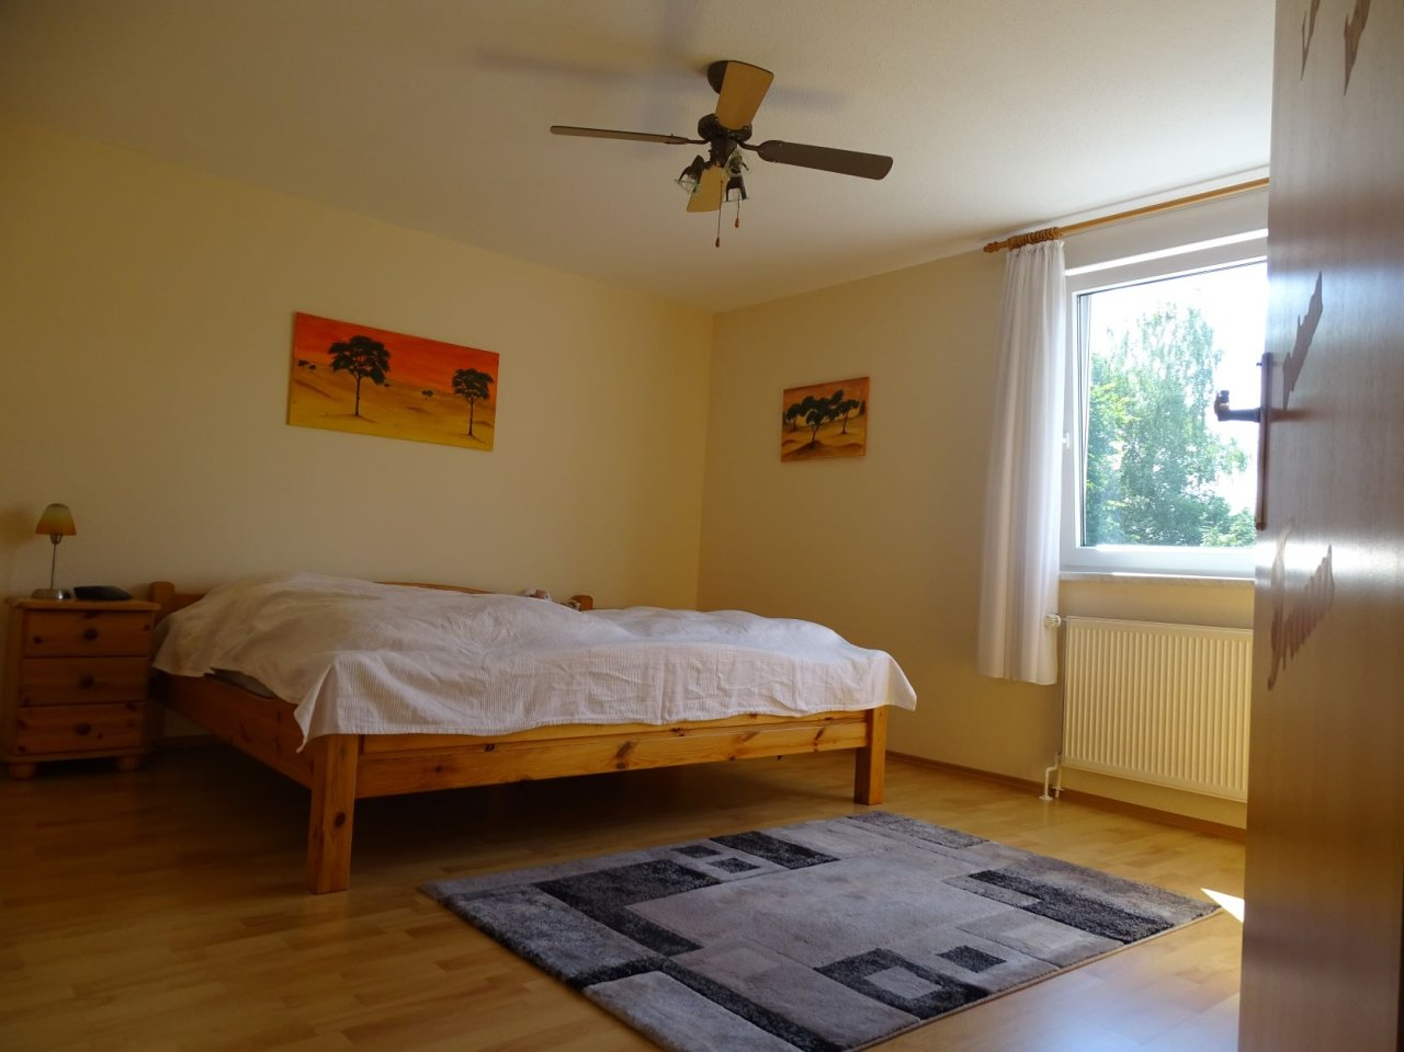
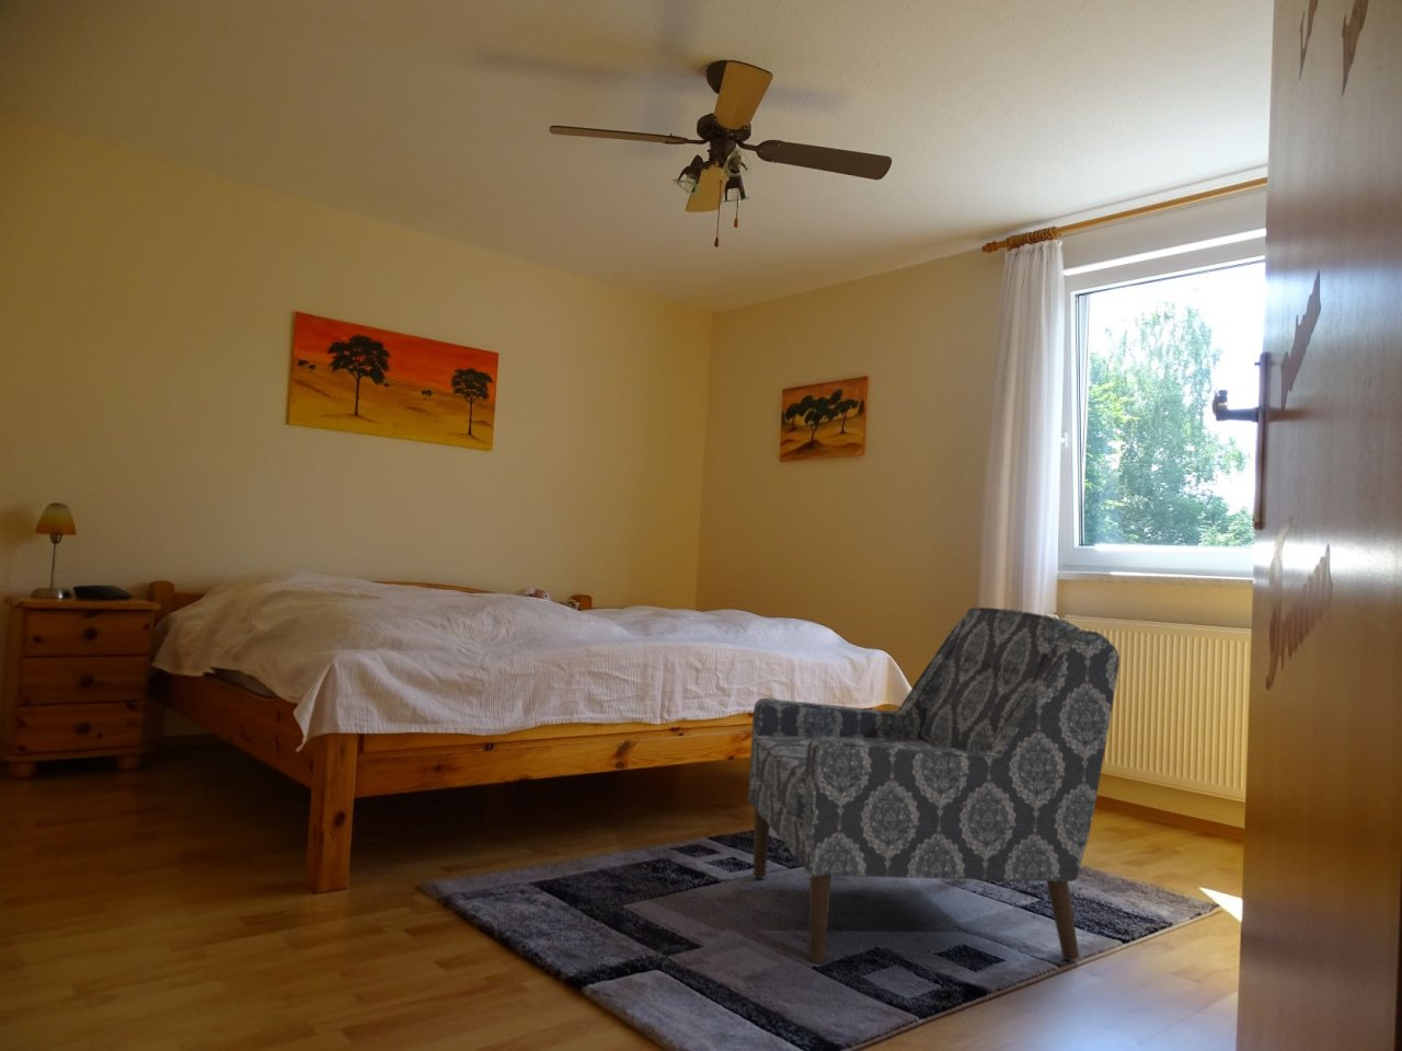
+ chair [747,606,1120,965]
